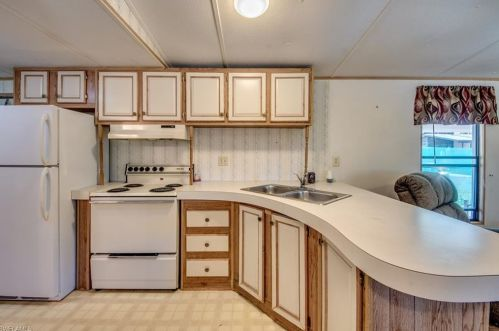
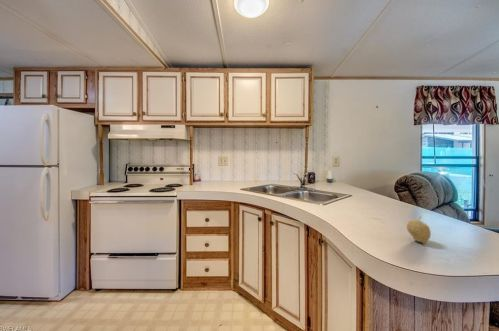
+ fruit [406,215,432,244]
